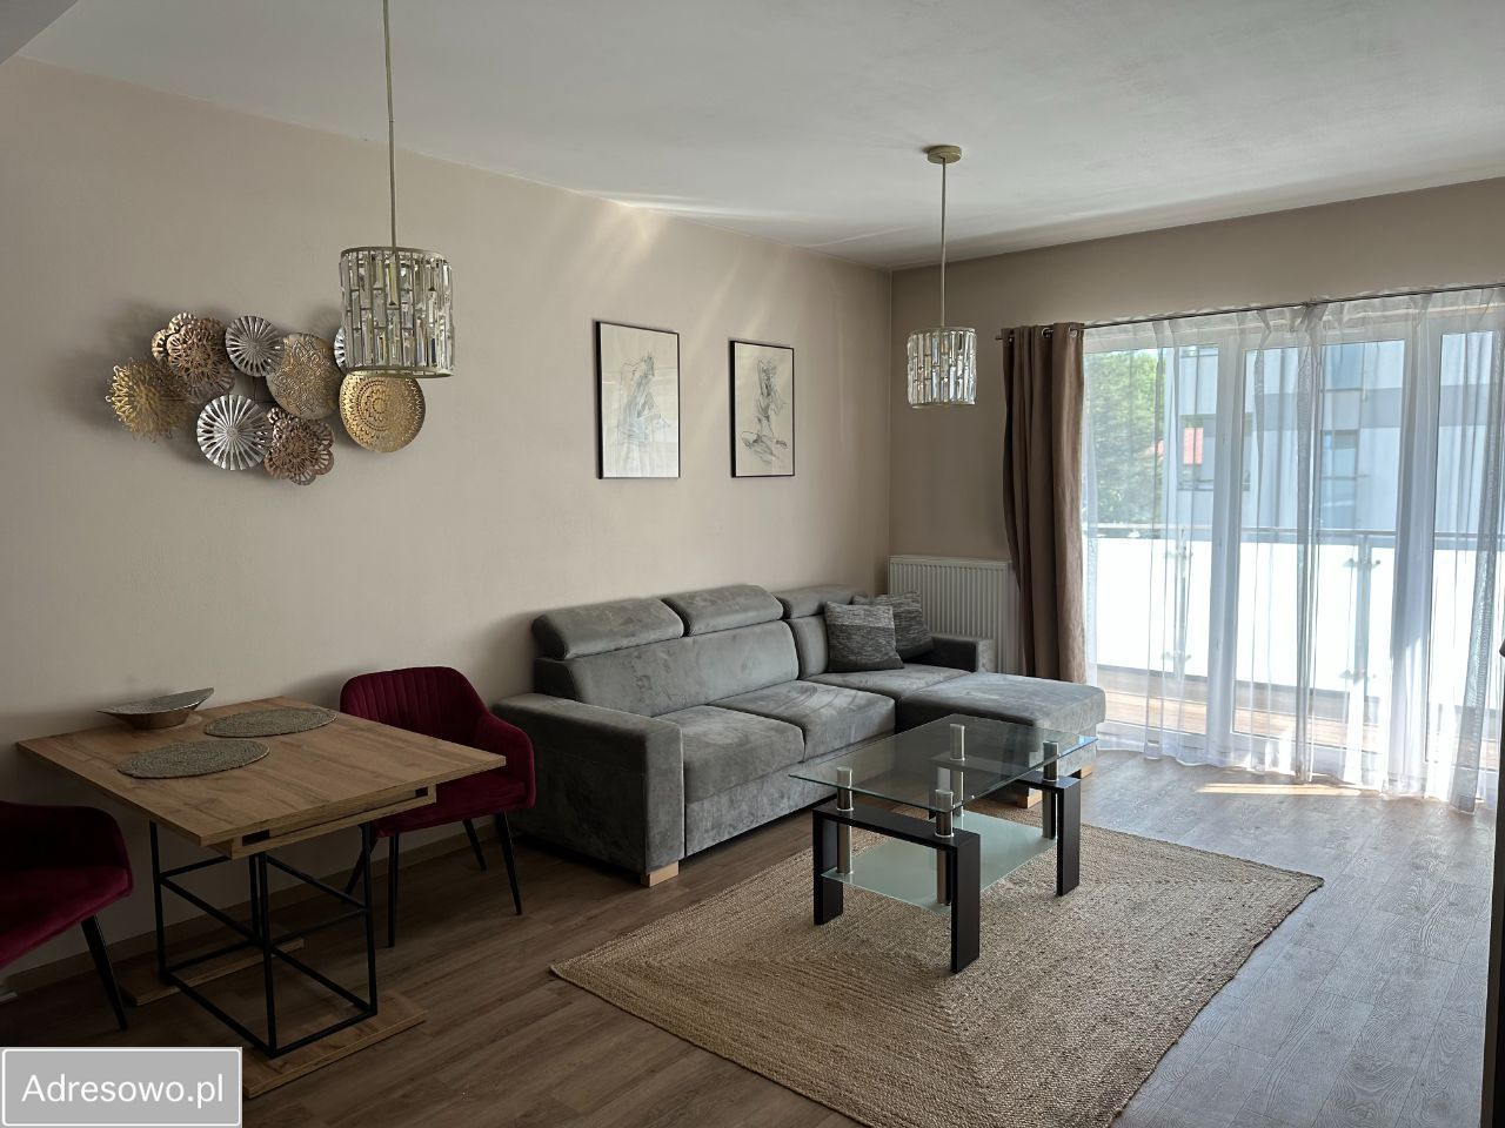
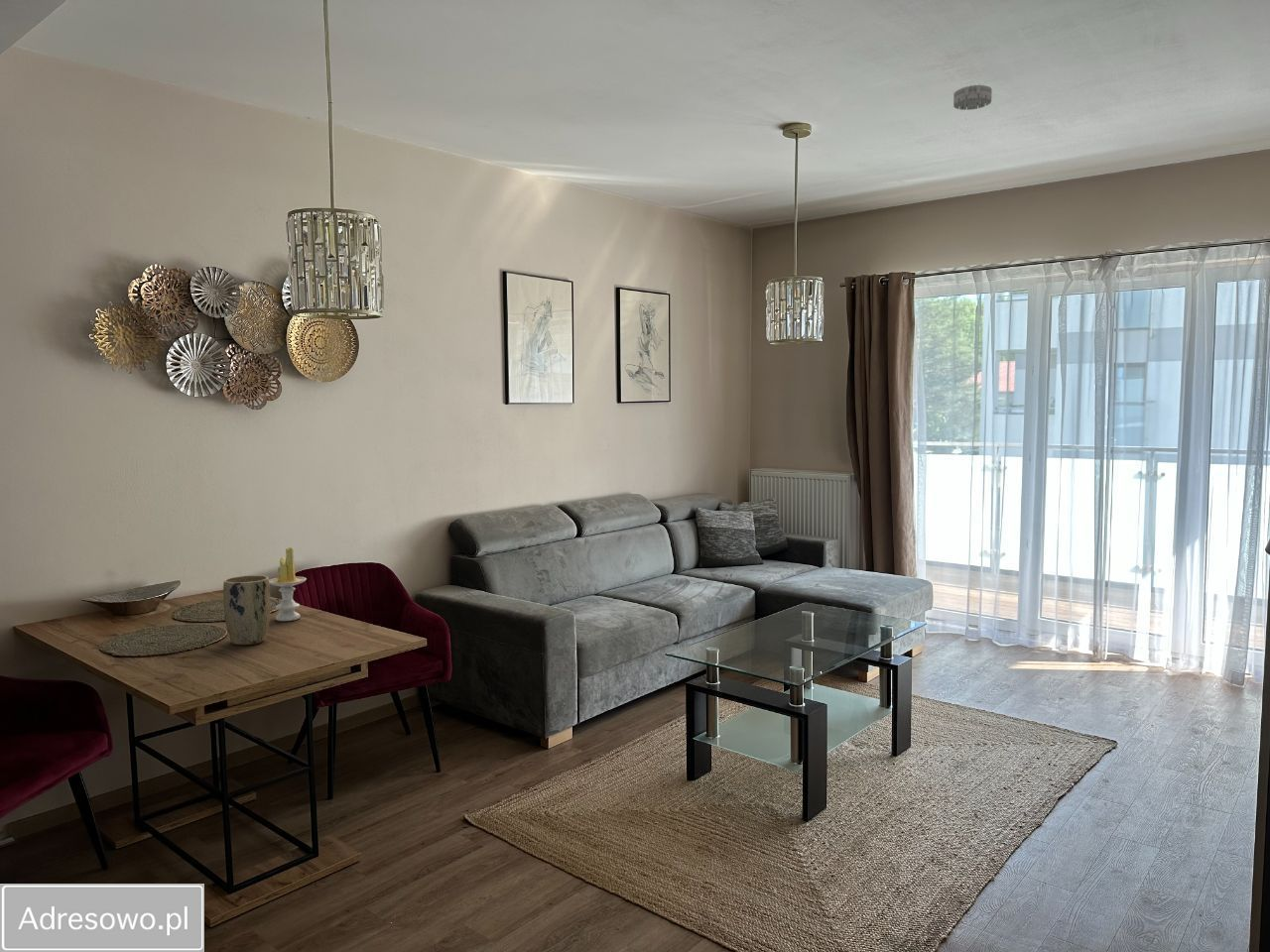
+ smoke detector [953,84,993,111]
+ plant pot [222,574,272,646]
+ candle [269,546,308,622]
